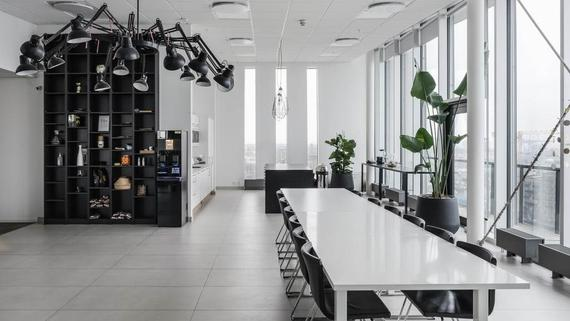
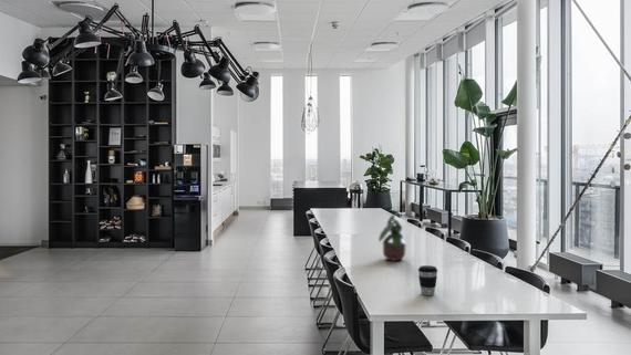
+ coffee cup [417,264,438,296]
+ potted plant [377,206,407,262]
